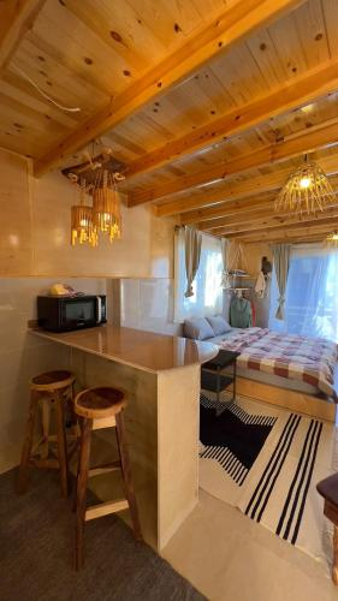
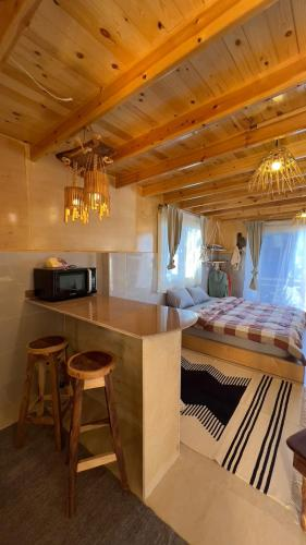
- nightstand [200,347,243,417]
